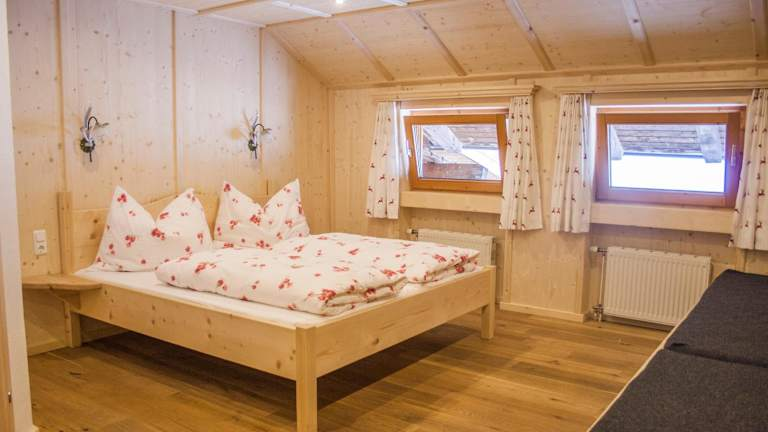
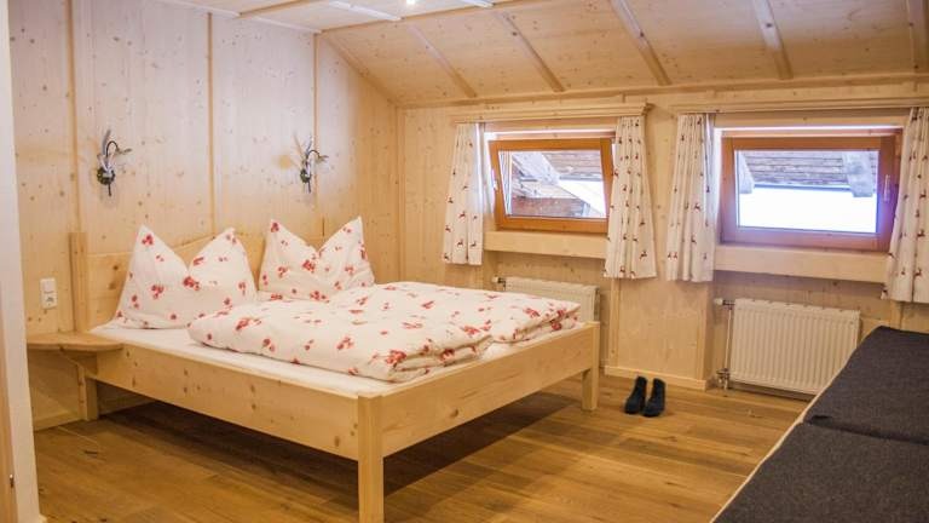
+ boots [623,374,667,416]
